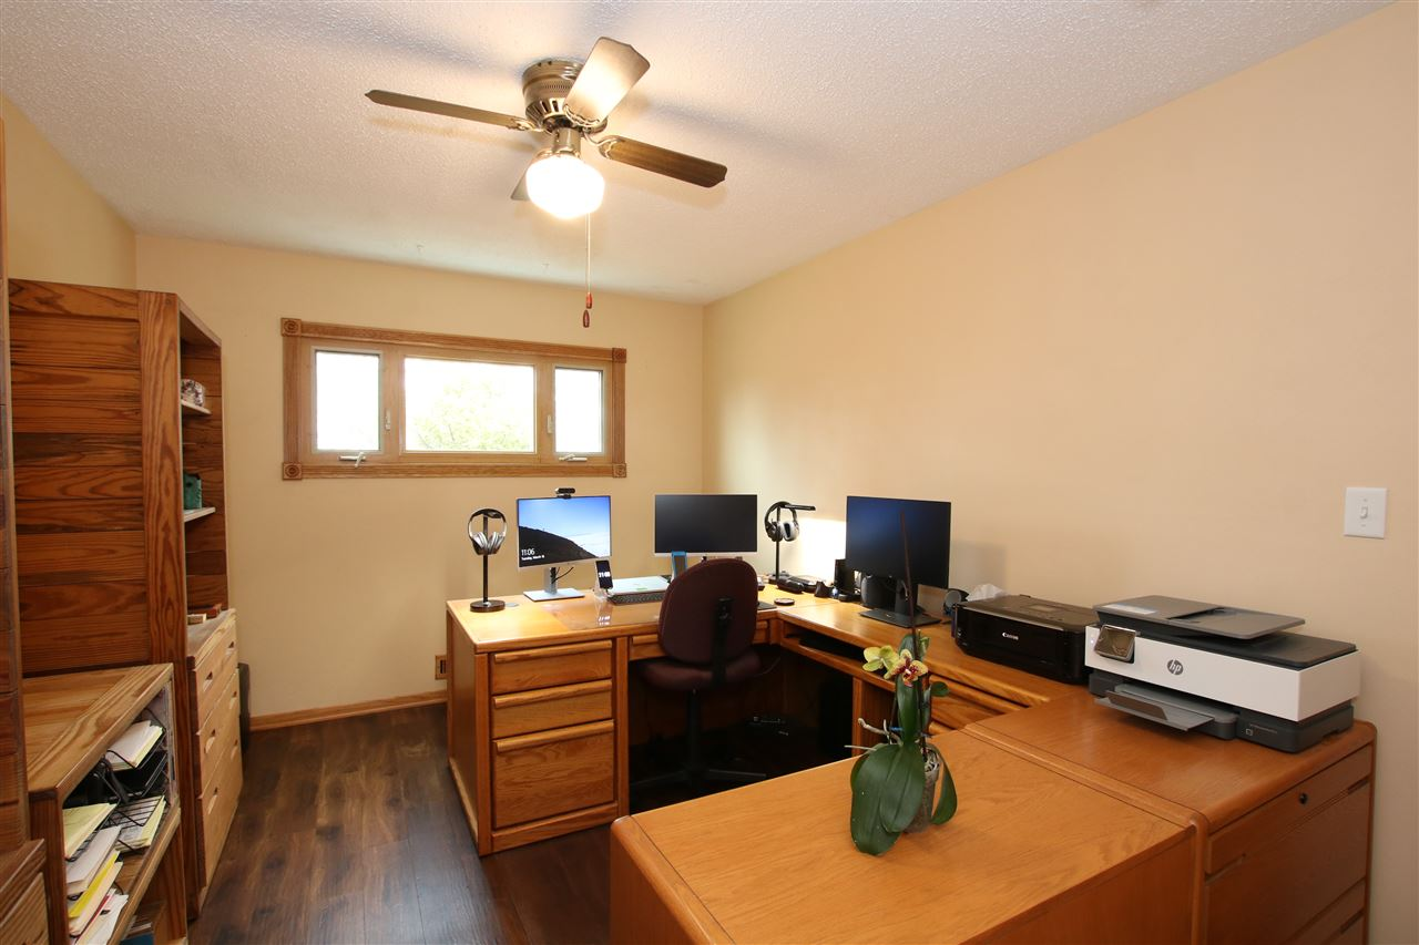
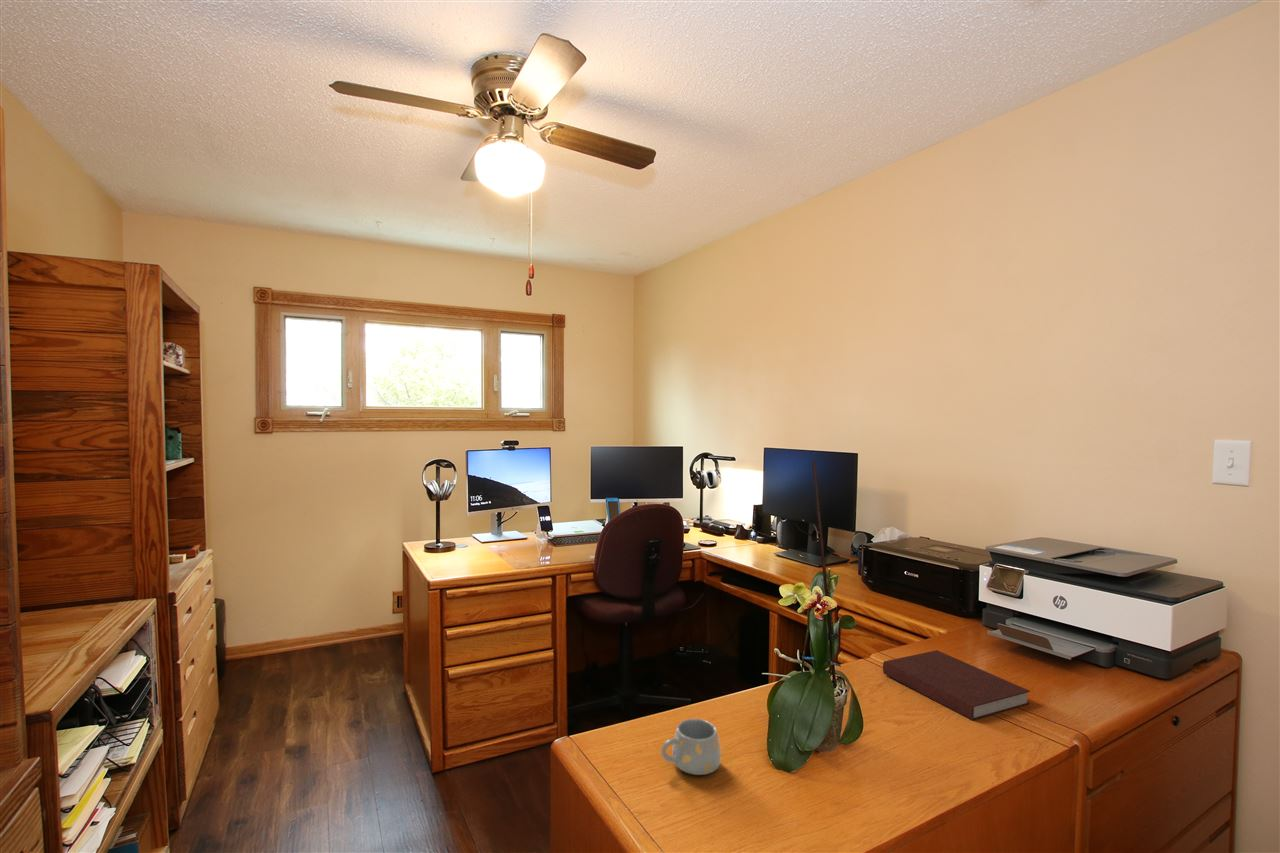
+ notebook [882,649,1031,721]
+ mug [660,718,722,776]
